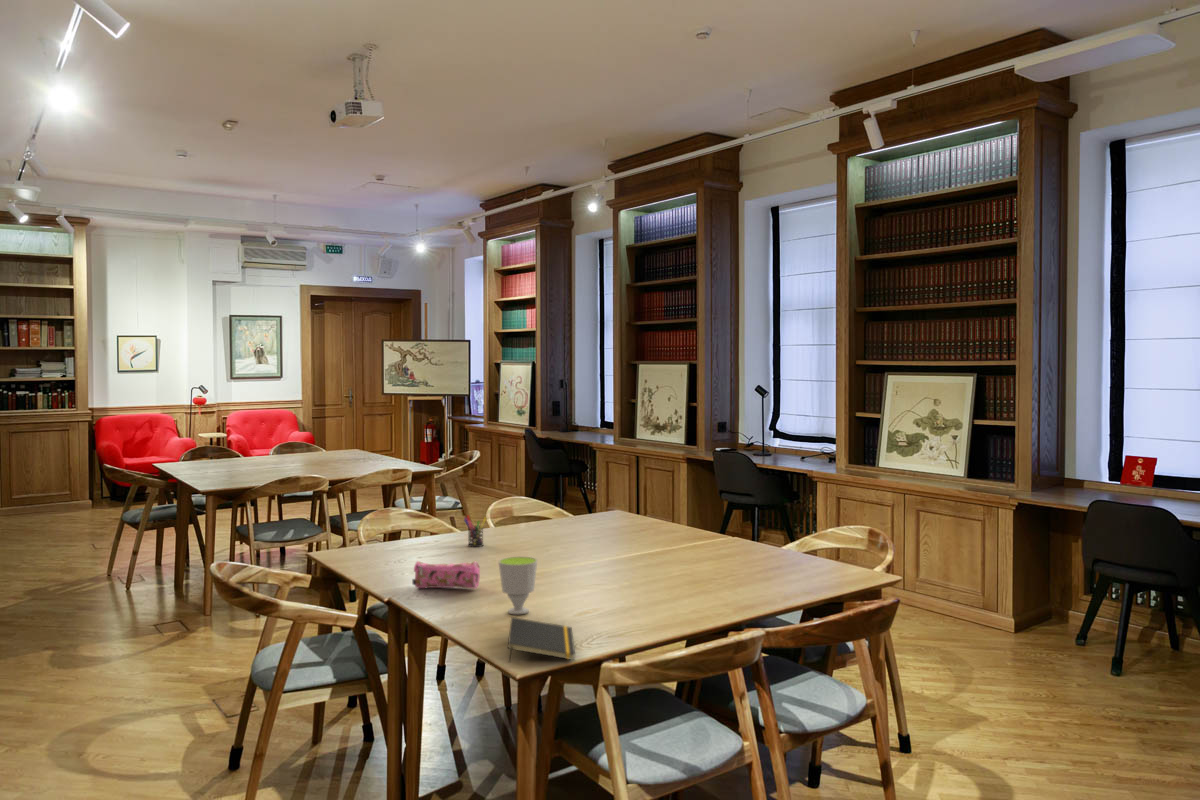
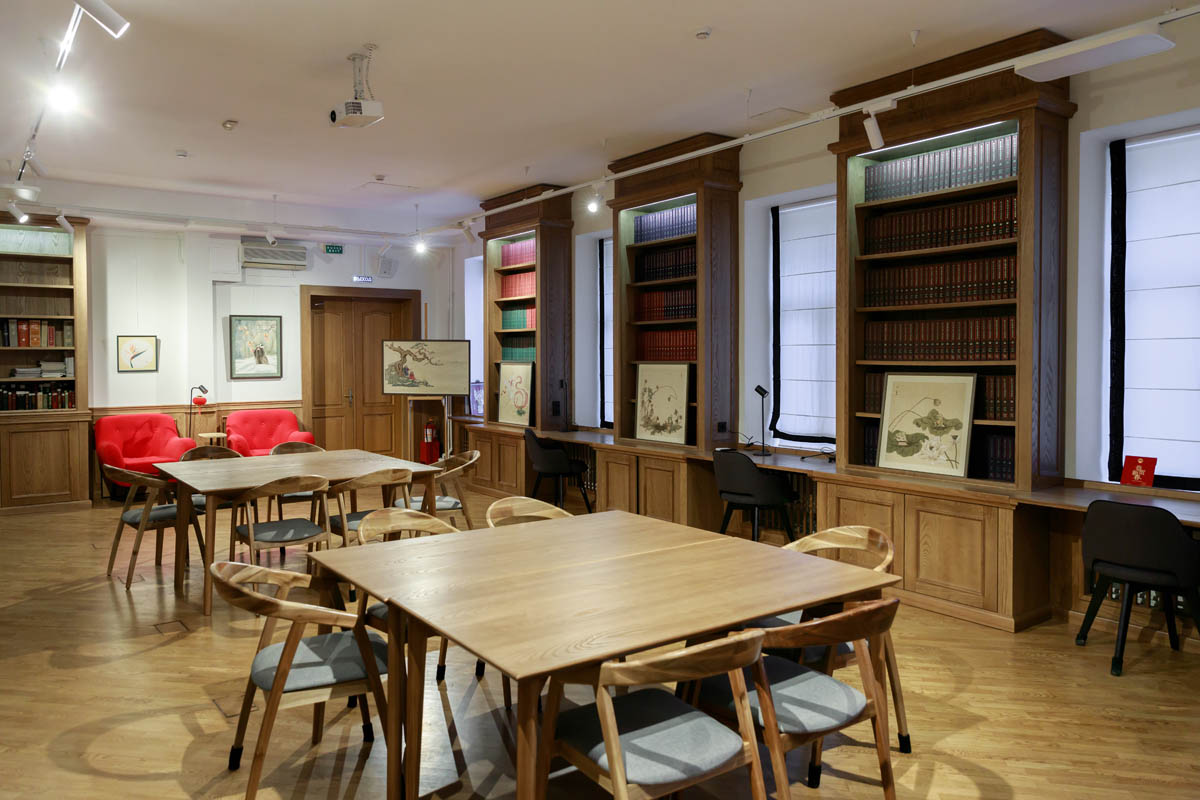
- pen holder [463,514,487,548]
- cup [497,556,538,616]
- notepad [507,616,576,664]
- pencil case [411,560,481,589]
